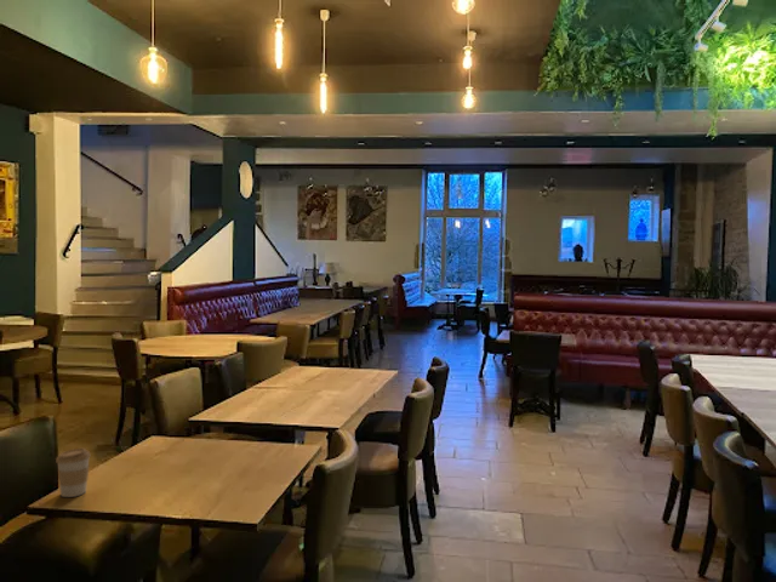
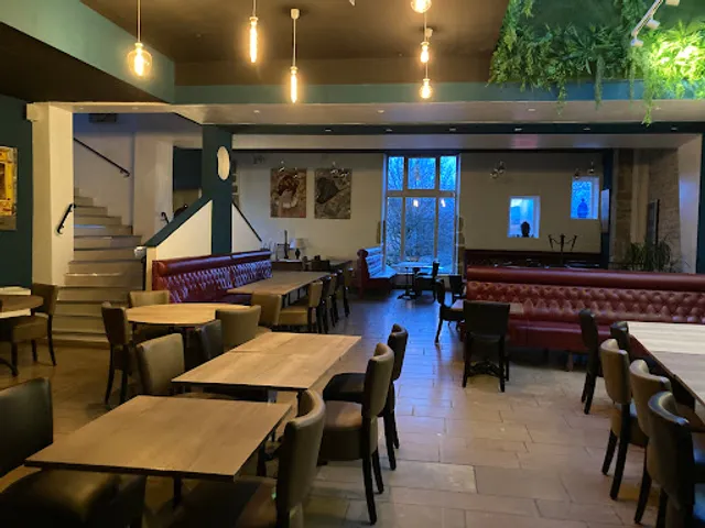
- coffee cup [55,447,91,498]
